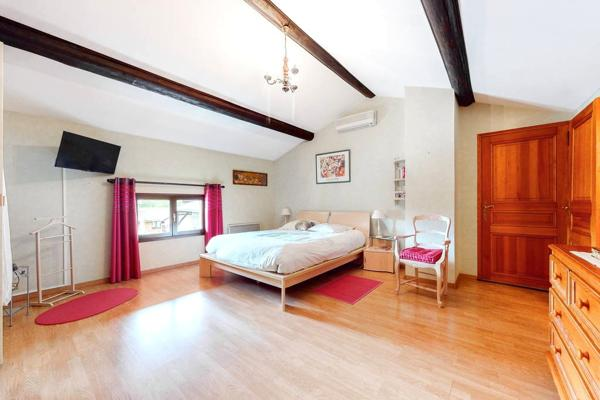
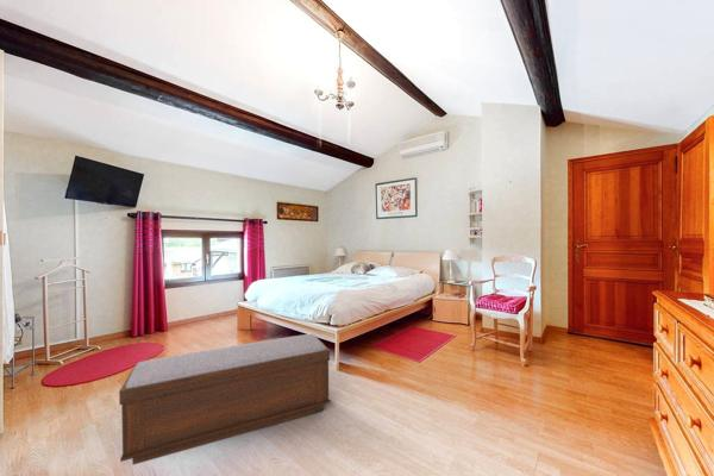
+ bench [118,333,332,465]
